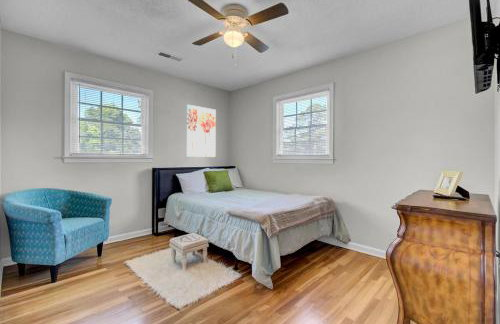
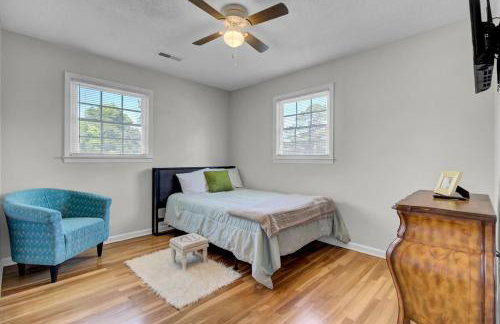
- wall art [186,104,217,158]
